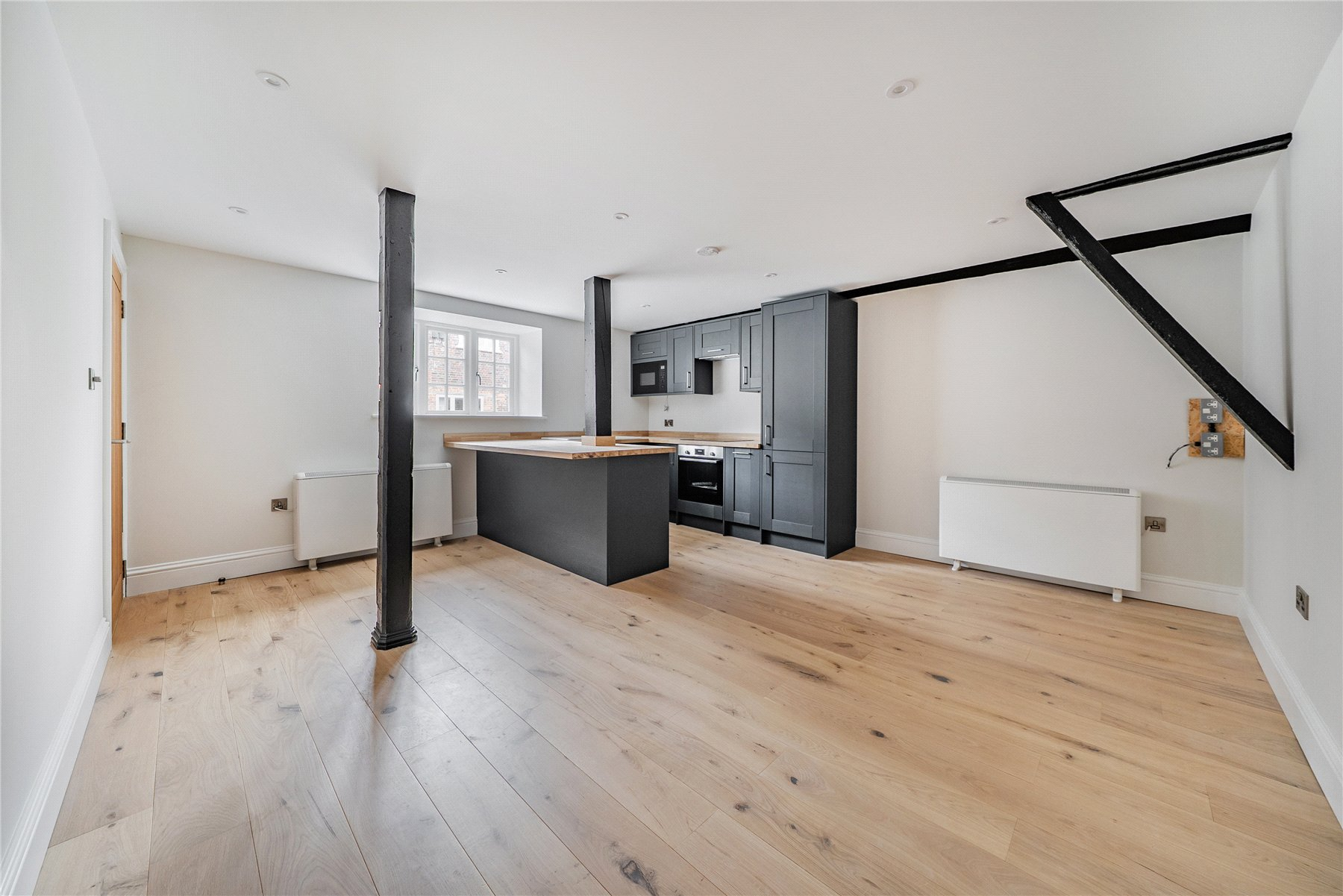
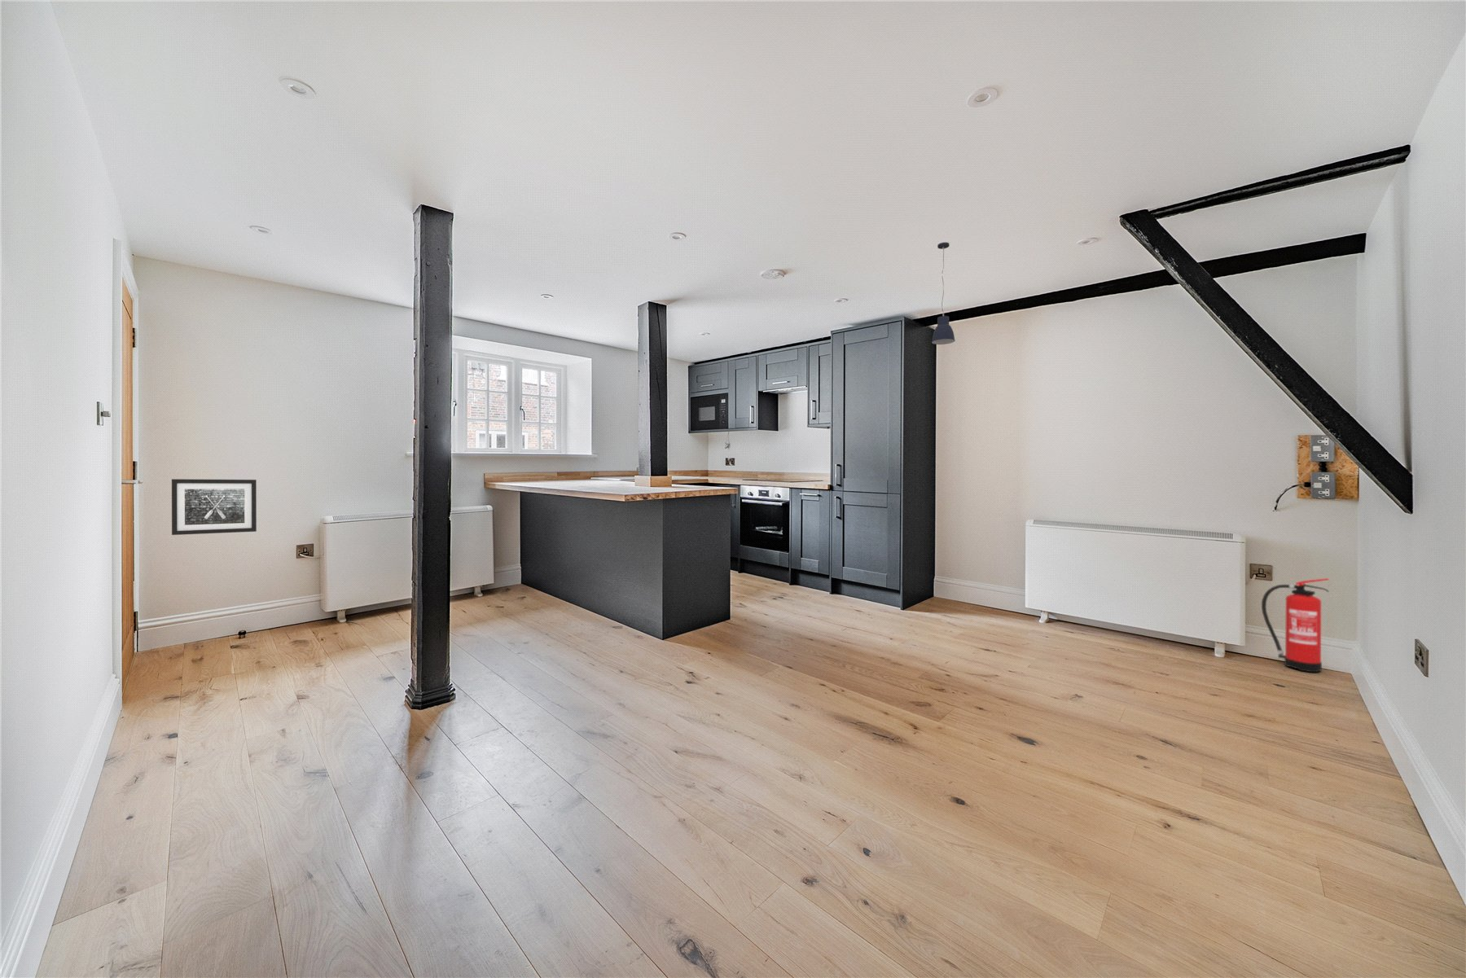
+ fire extinguisher [1261,577,1330,673]
+ wall art [171,478,258,536]
+ pendant light [931,242,956,345]
